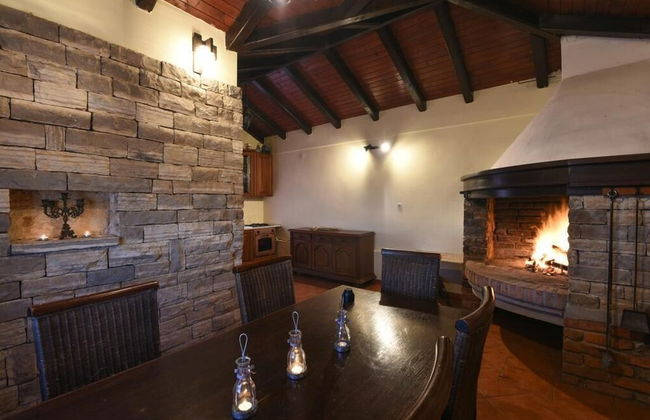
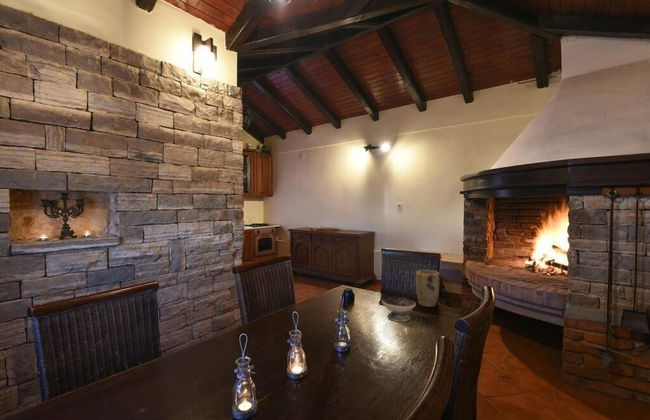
+ plant pot [415,269,440,308]
+ bowl [381,296,417,323]
